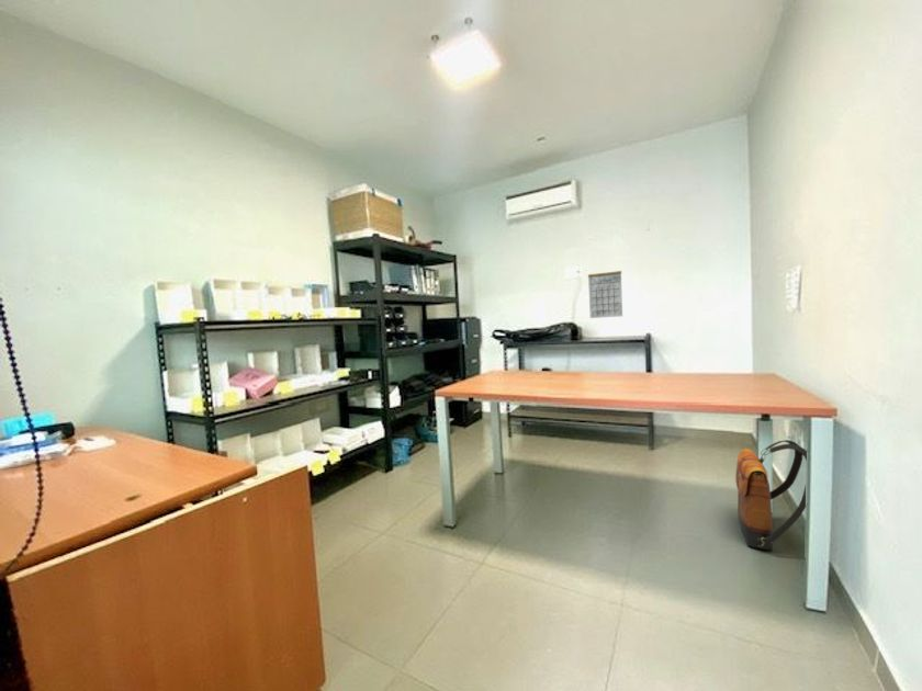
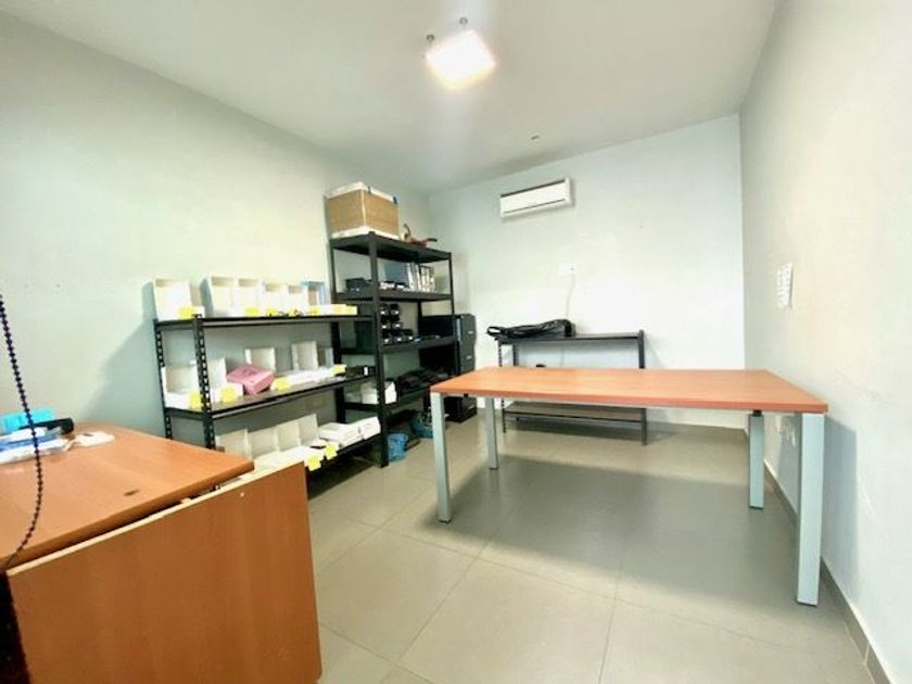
- calendar [587,270,623,319]
- backpack [734,439,808,551]
